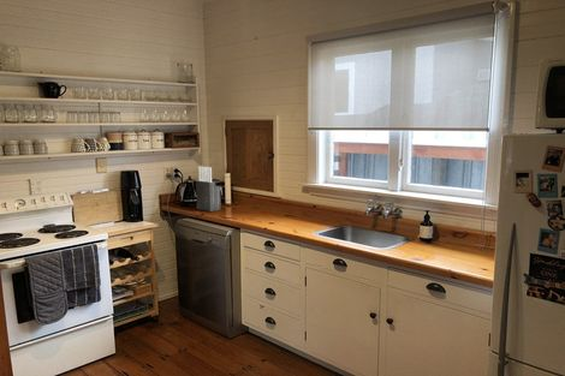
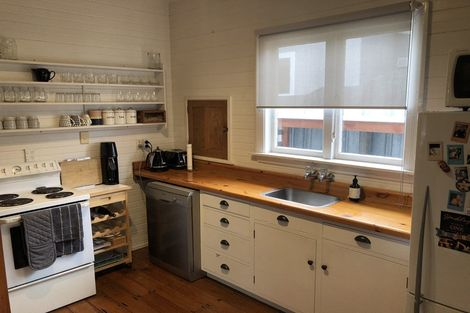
- knife block [195,166,221,213]
